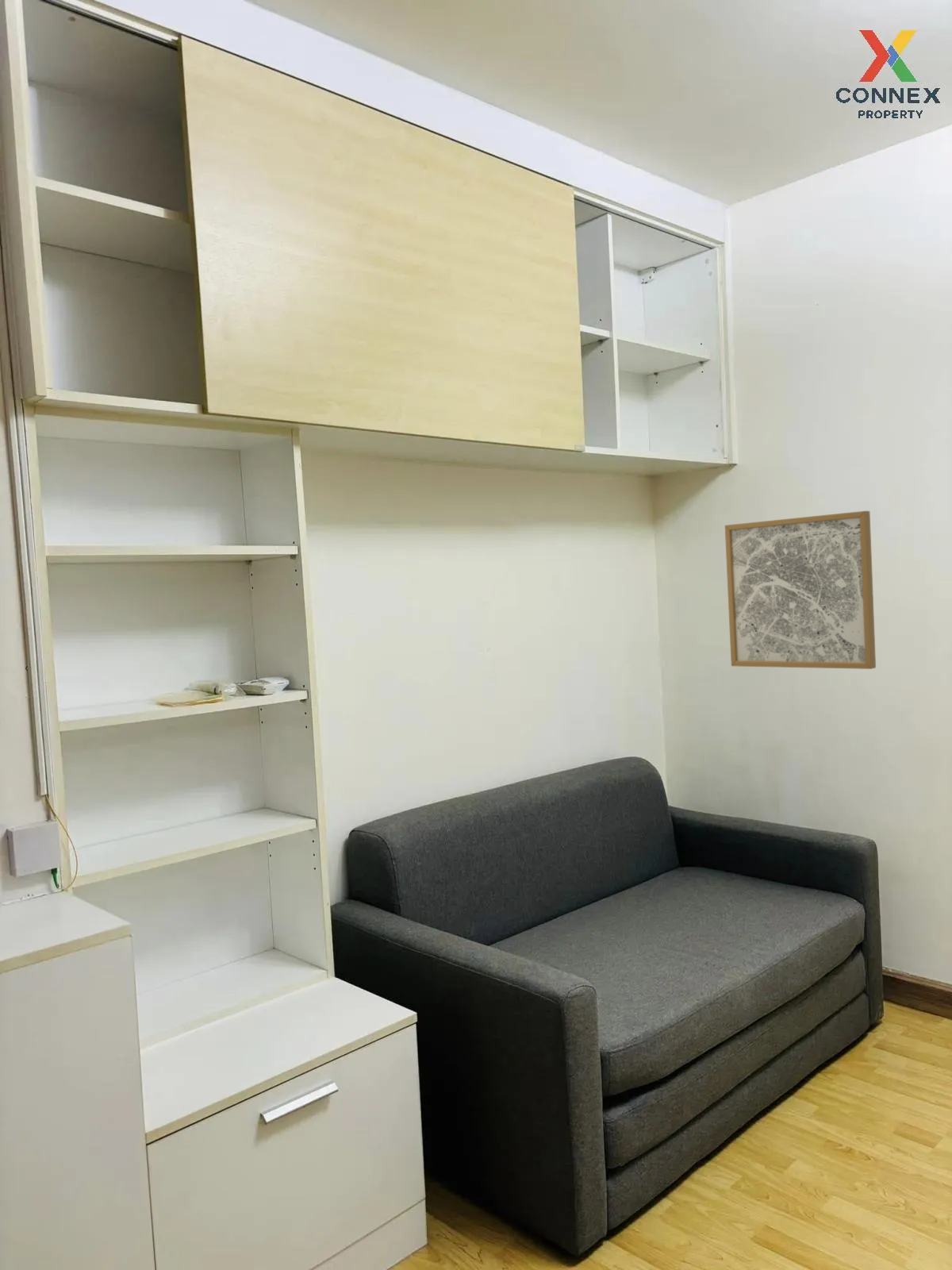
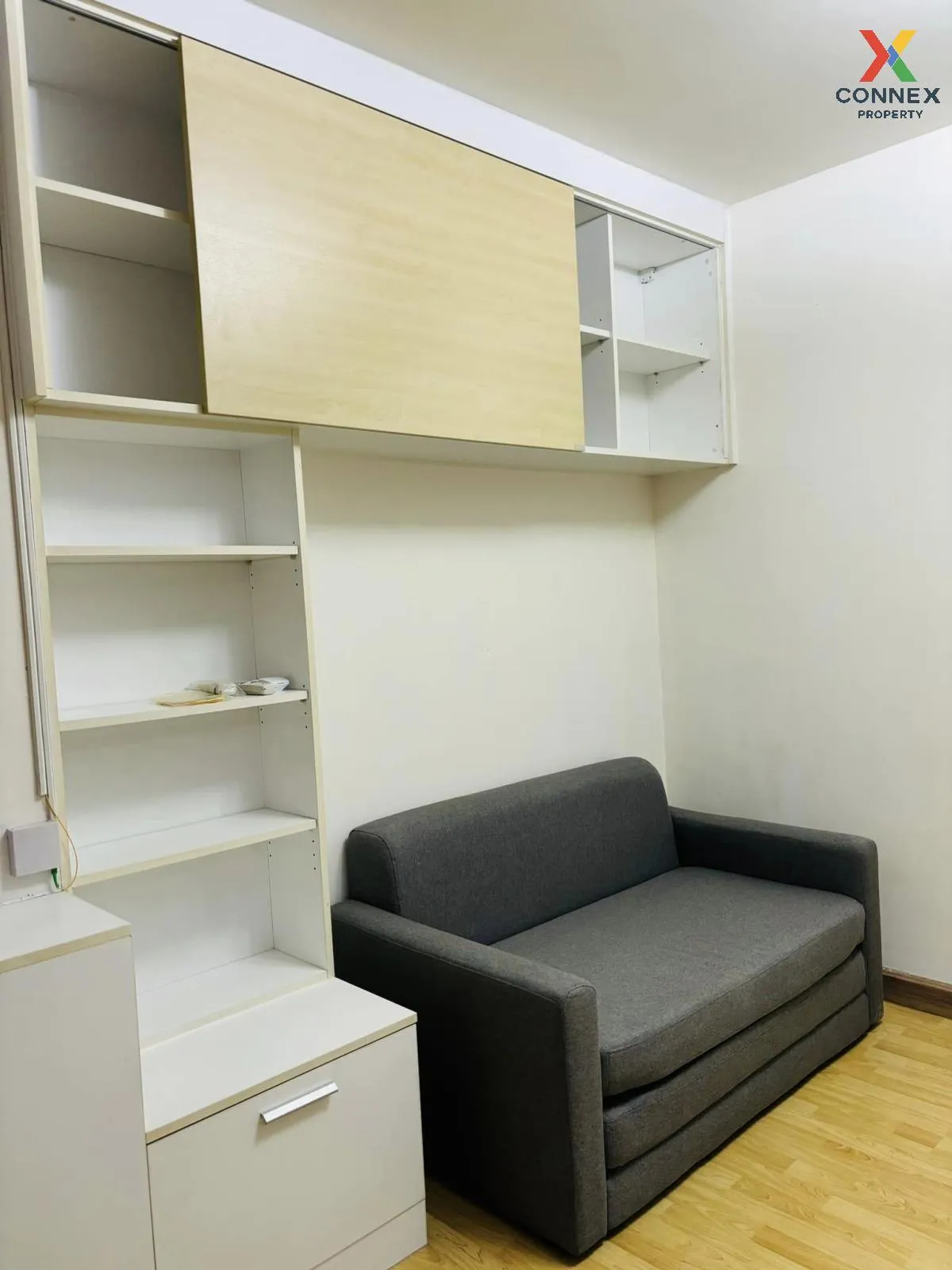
- wall art [724,510,877,670]
